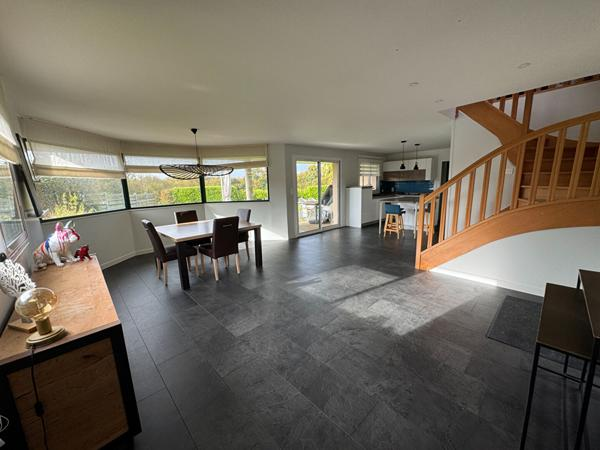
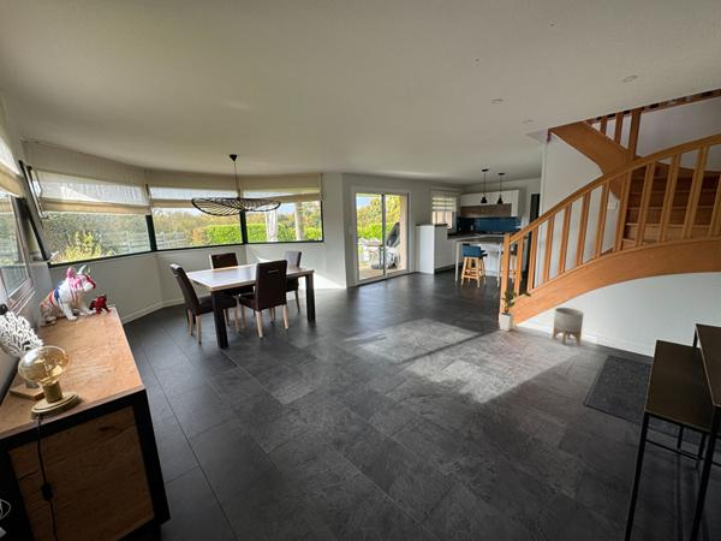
+ planter [552,307,585,346]
+ house plant [493,290,532,332]
